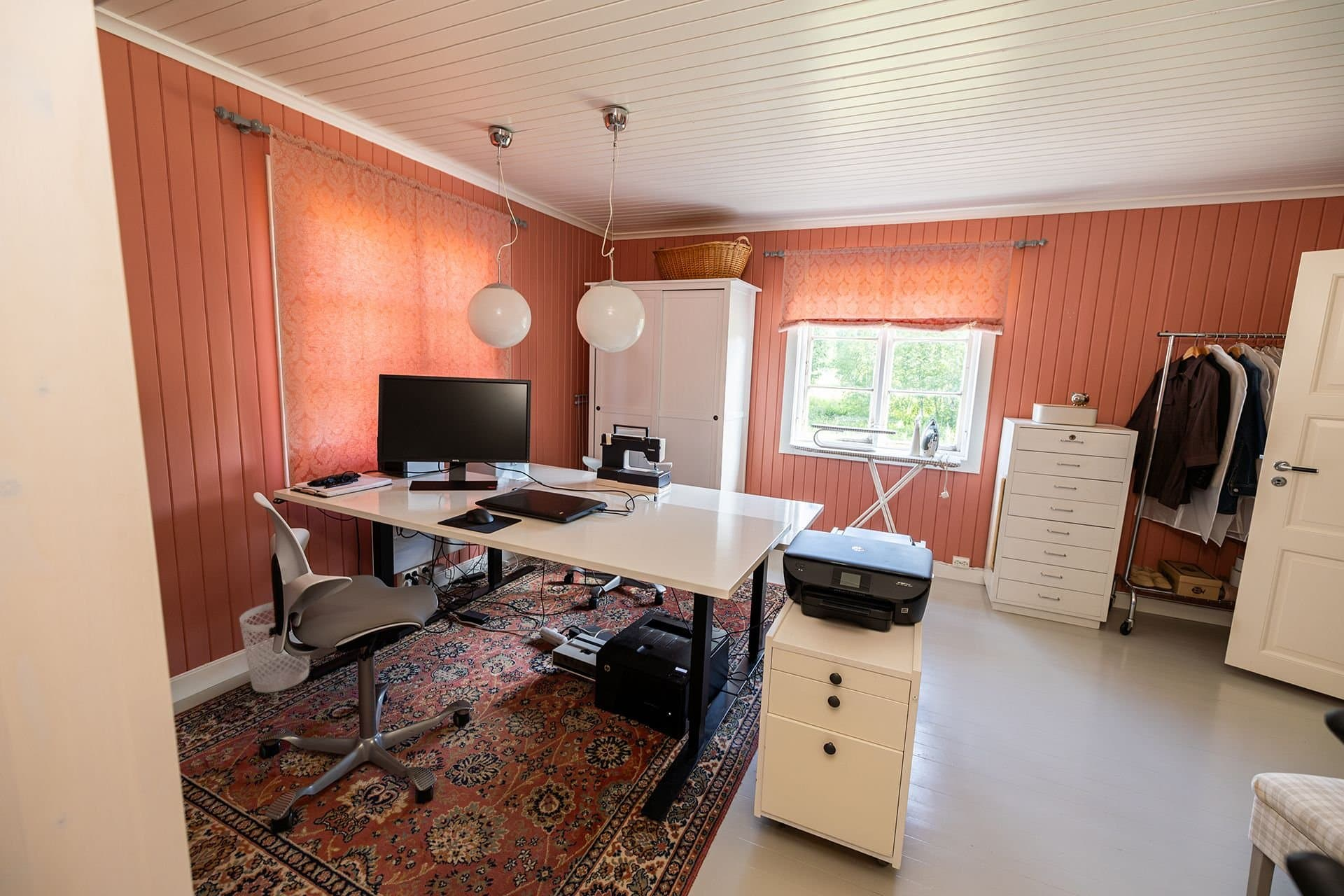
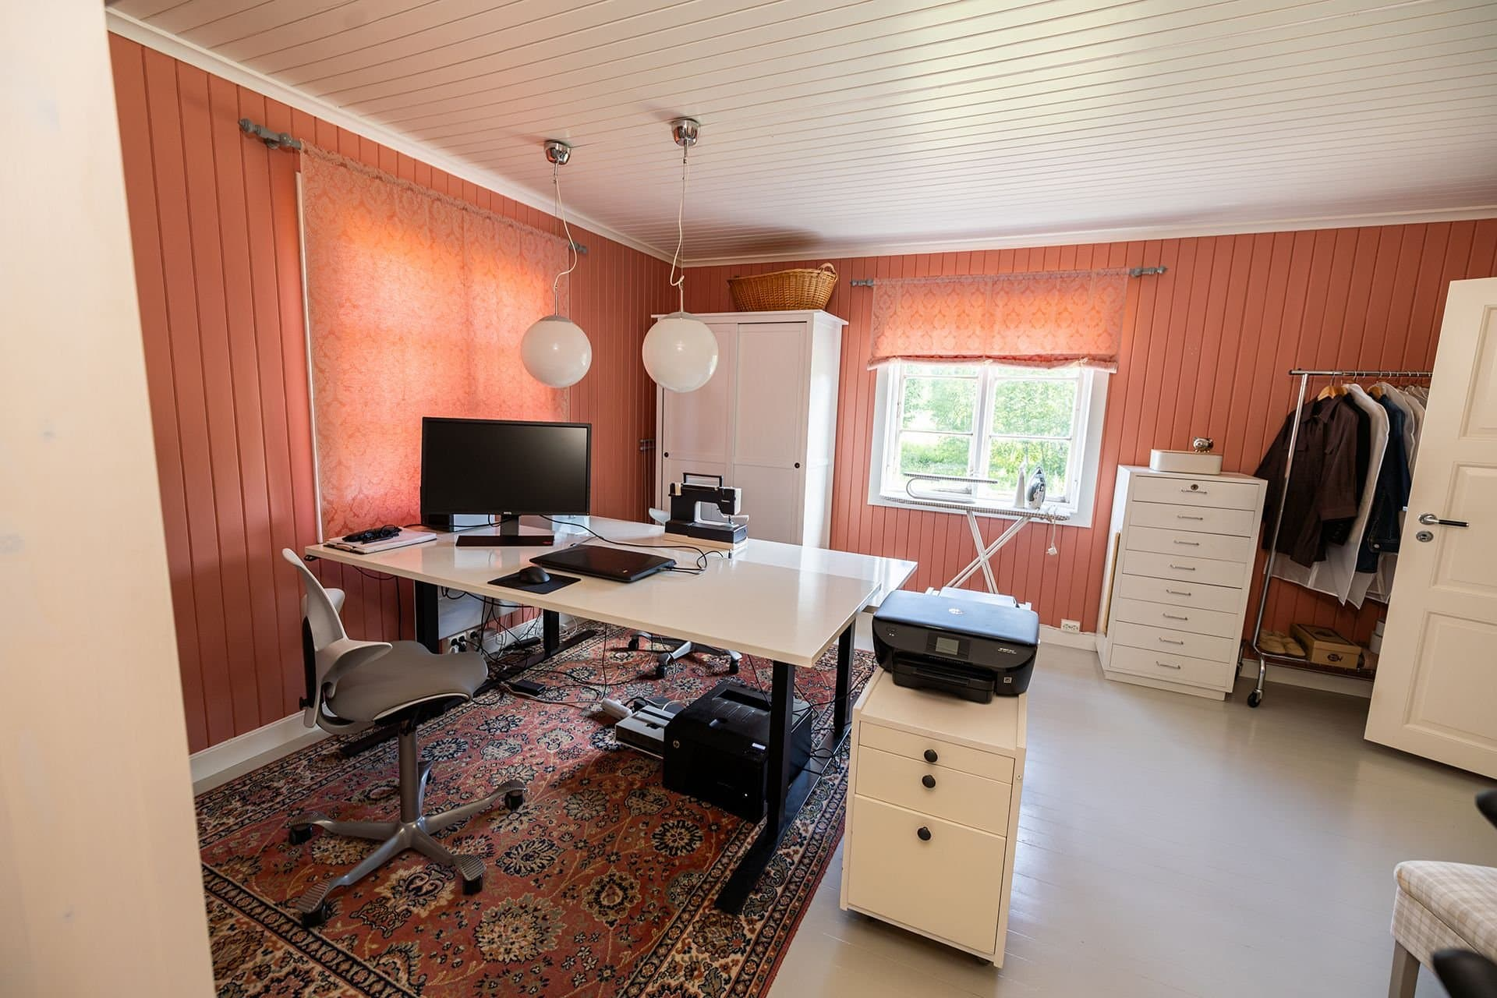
- wastebasket [239,601,311,694]
